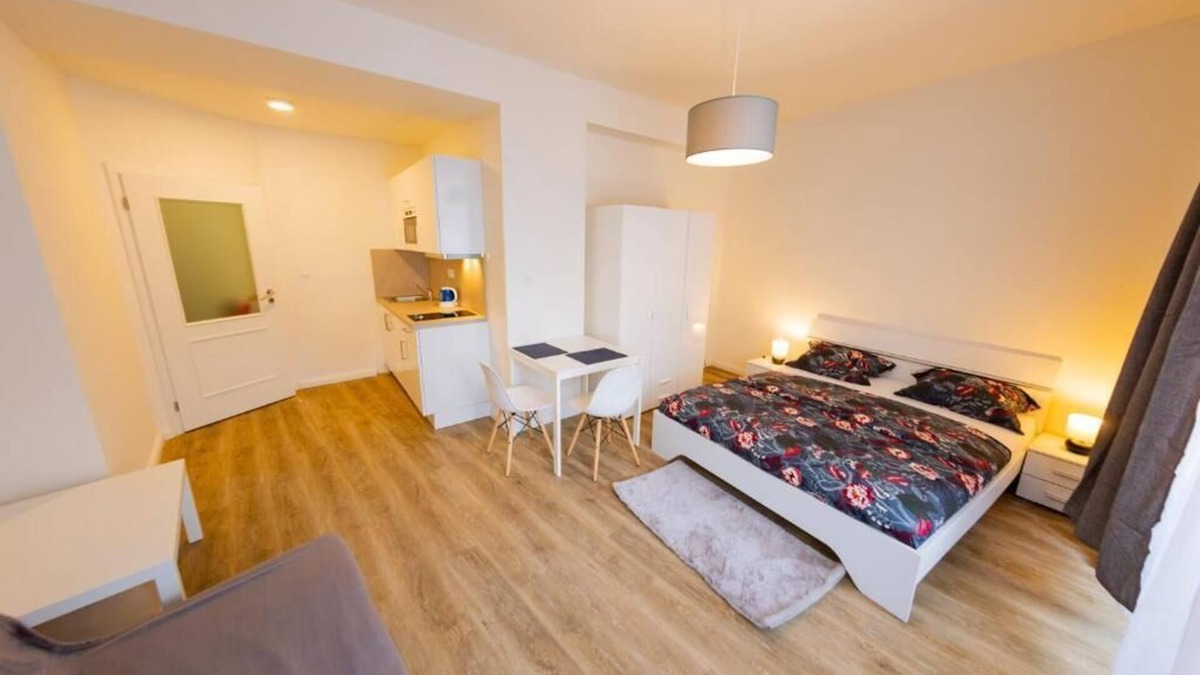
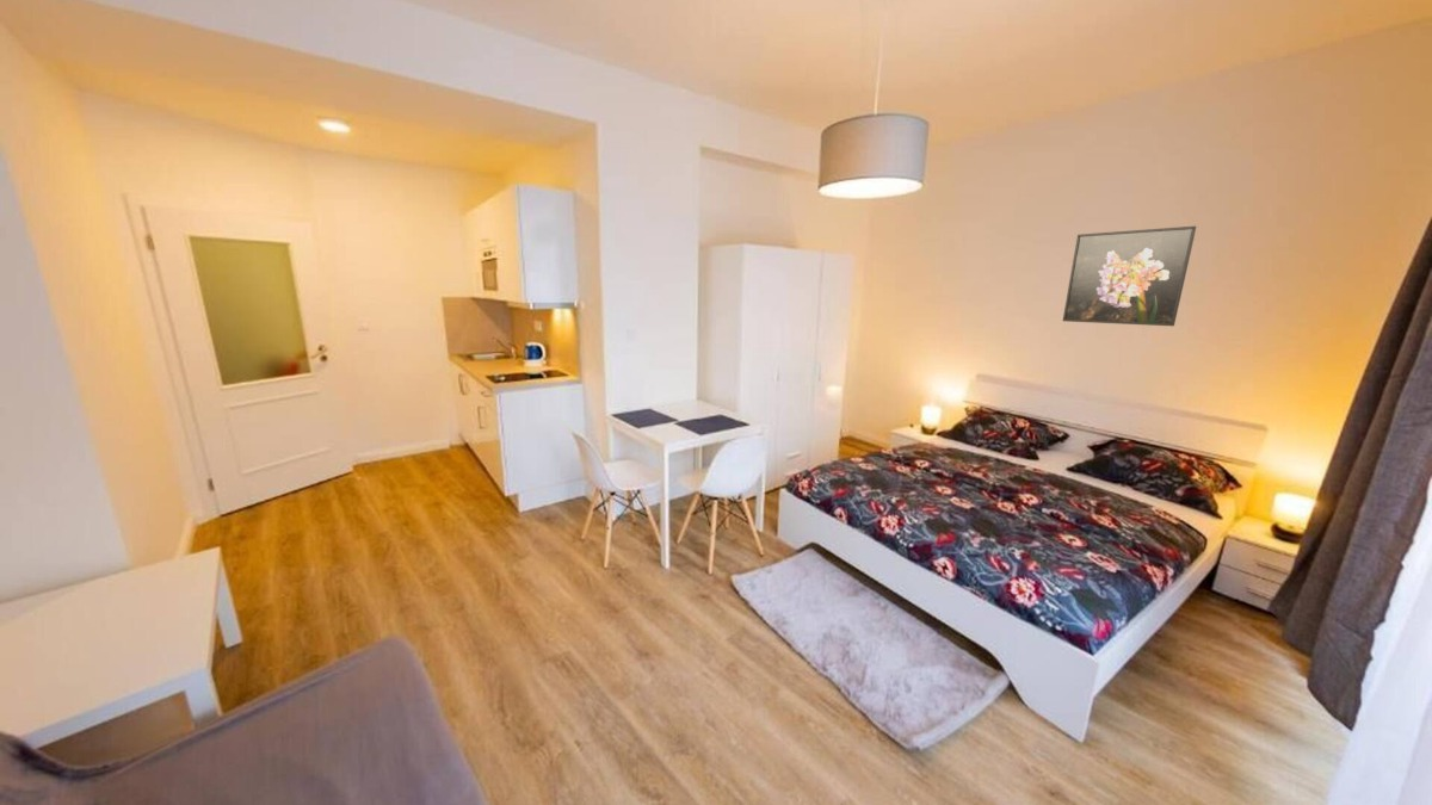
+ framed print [1062,225,1198,327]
